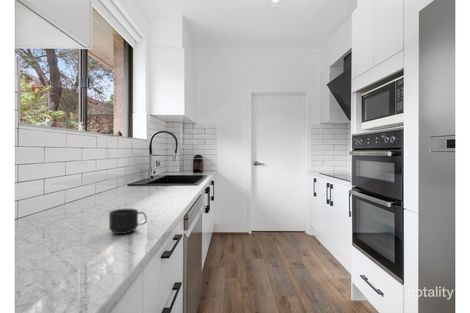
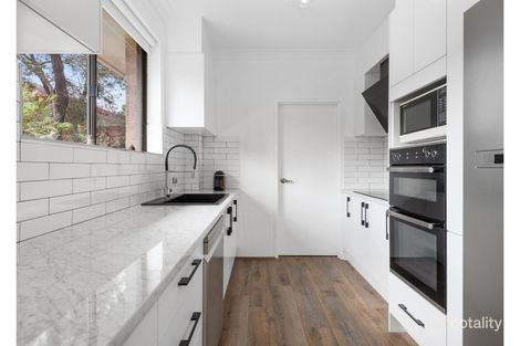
- mug [108,208,148,235]
